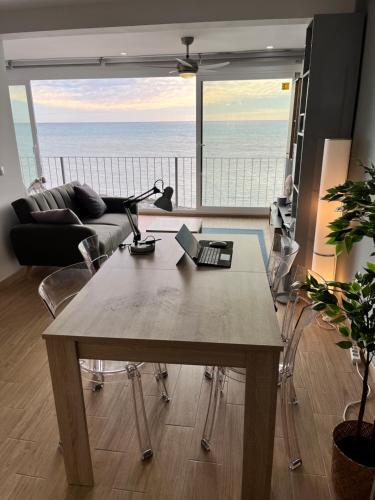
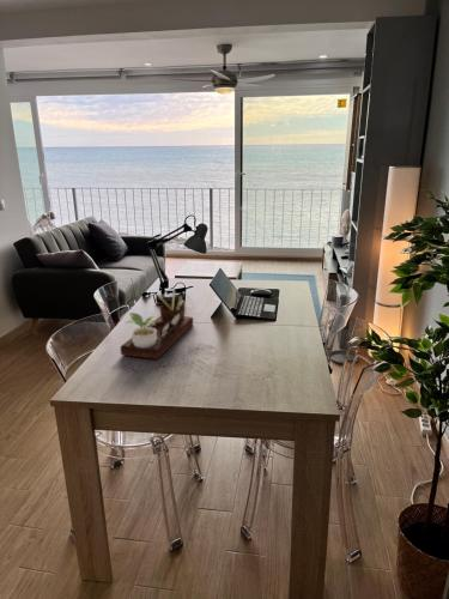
+ desk organizer [120,289,194,361]
